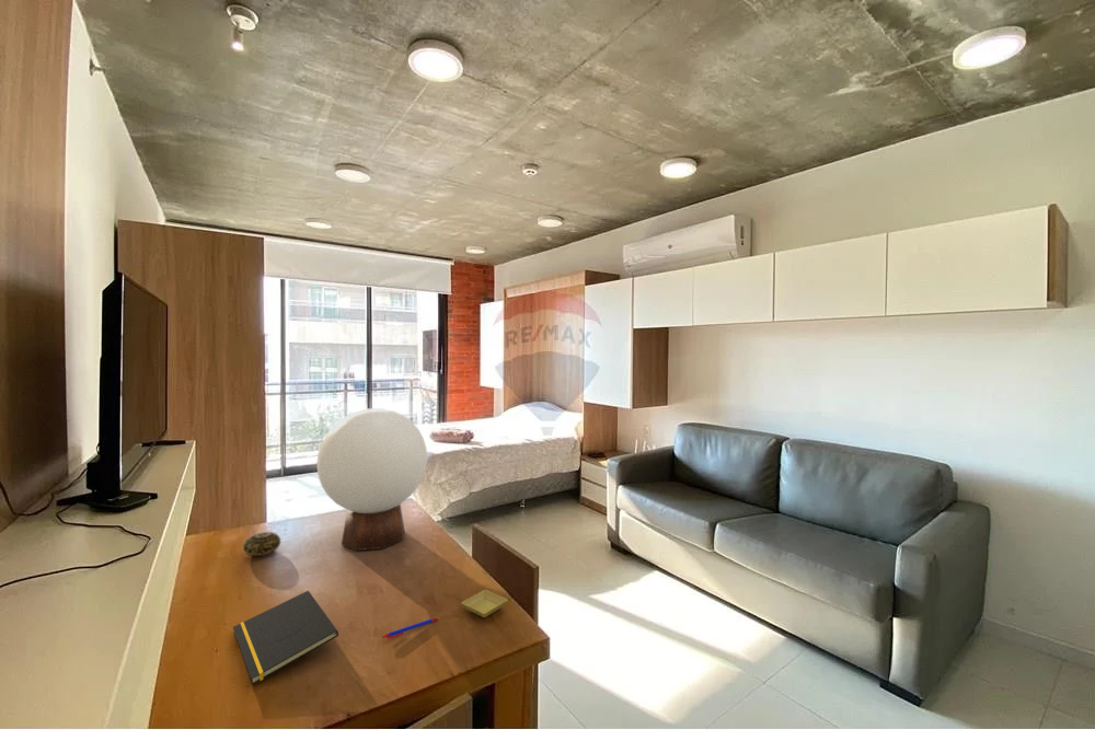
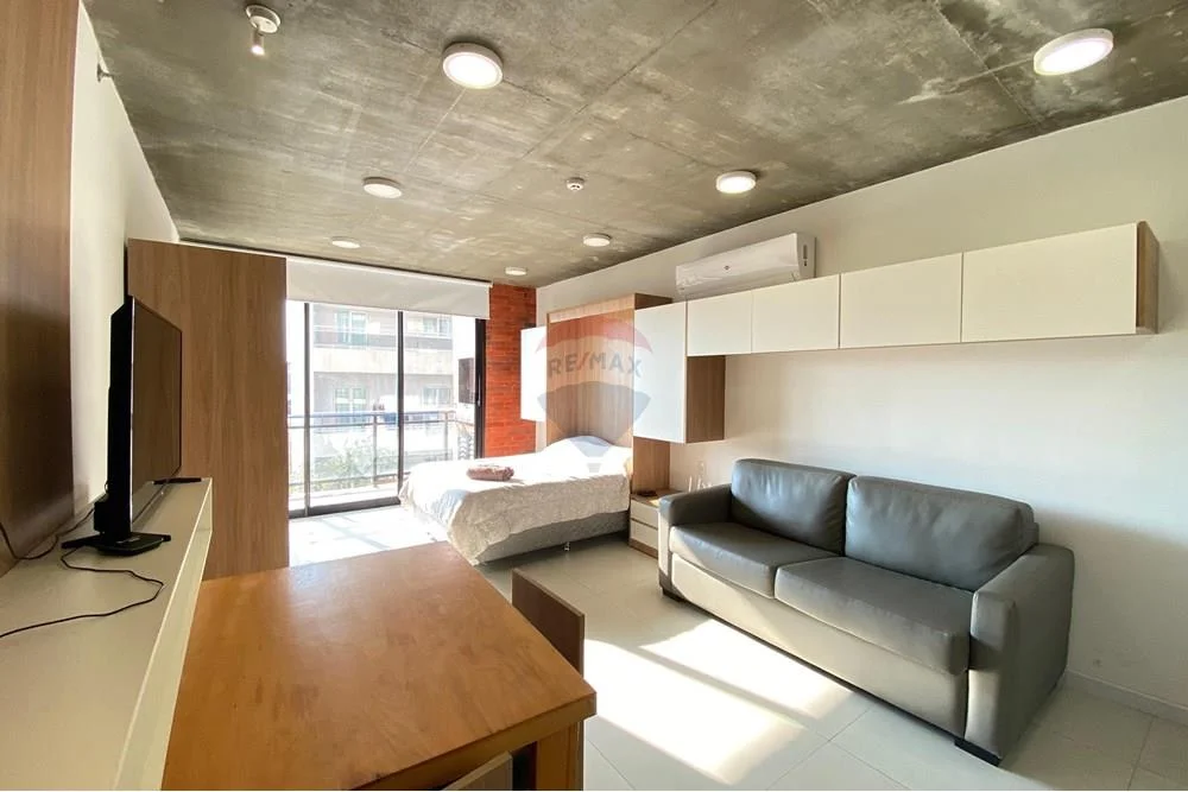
- notepad [232,590,339,686]
- table lamp [315,407,428,552]
- decorative ball [242,531,281,557]
- saucer [461,589,508,618]
- pen [381,617,439,640]
